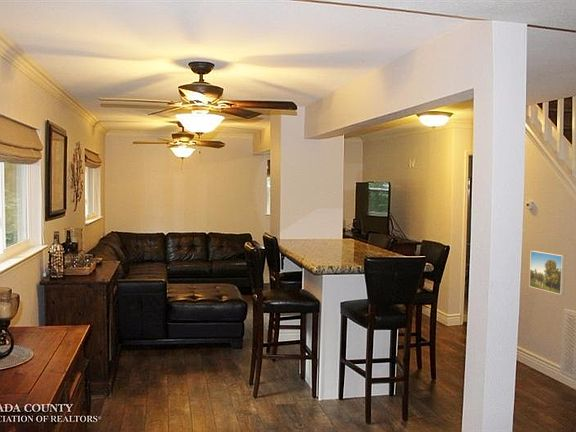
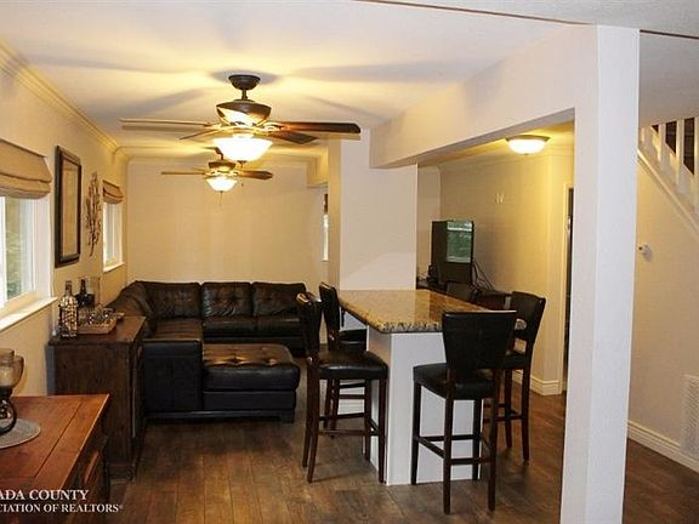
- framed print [528,250,566,296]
